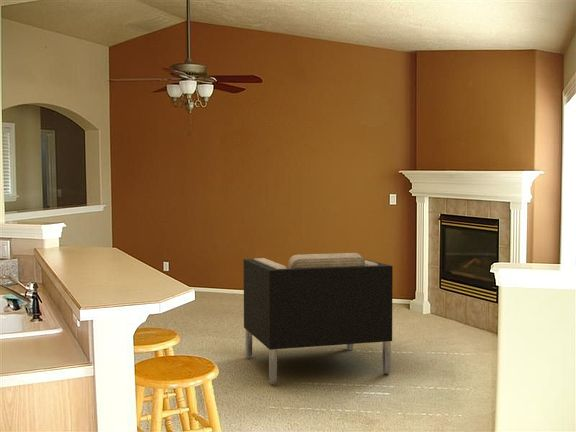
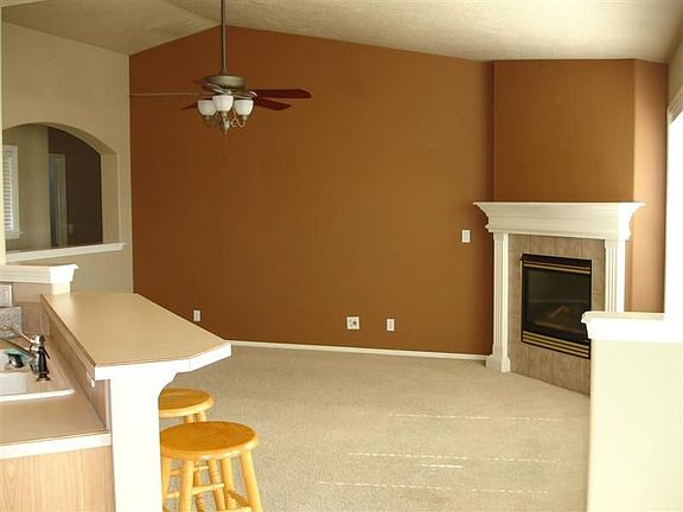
- armchair [243,252,394,385]
